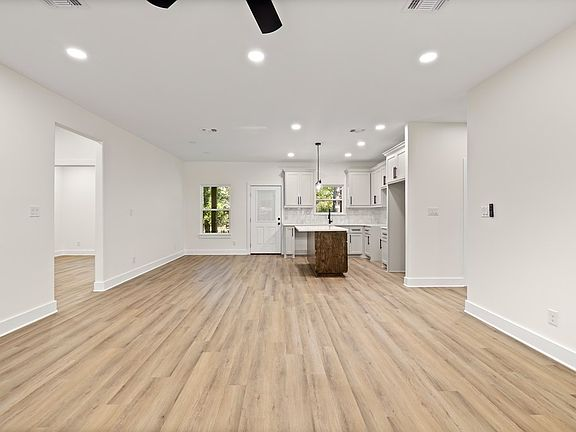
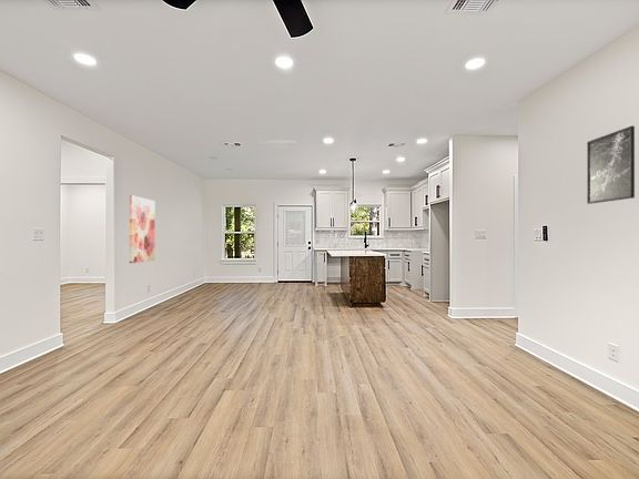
+ wall art [129,194,155,264]
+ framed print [586,125,636,205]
